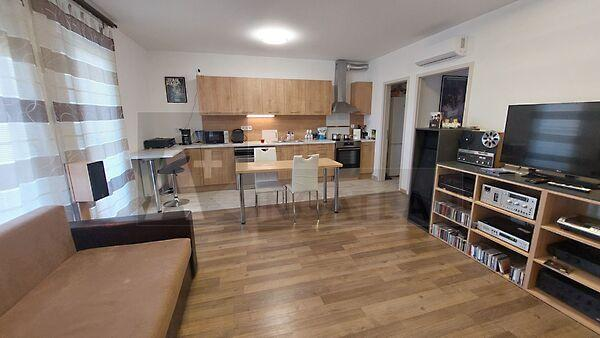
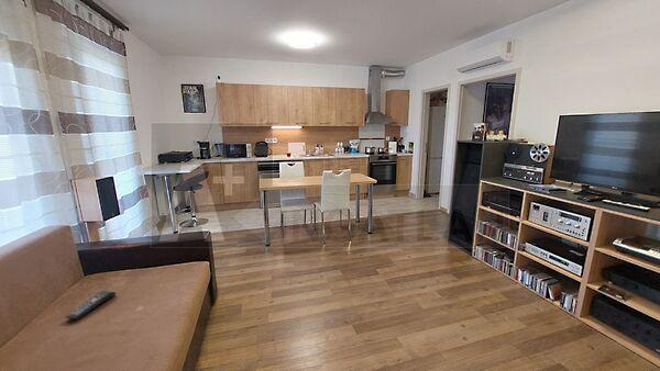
+ remote control [65,290,117,321]
